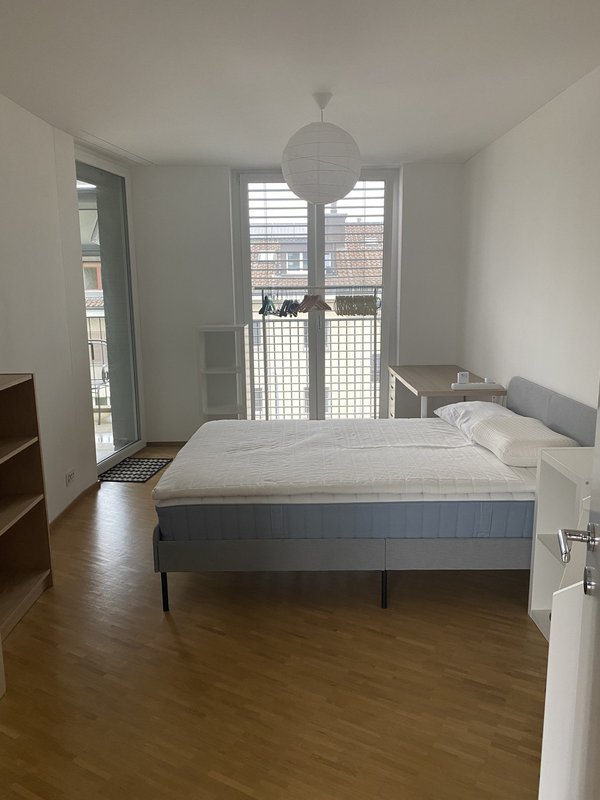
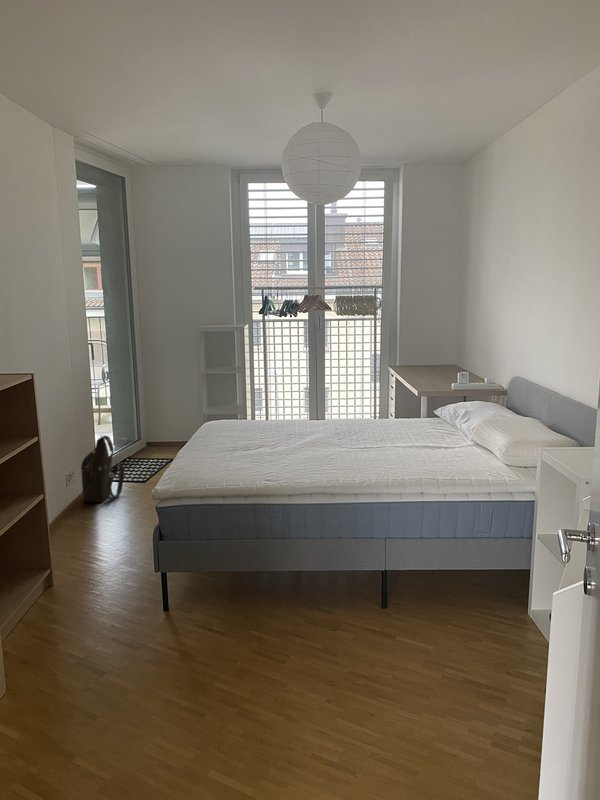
+ shoulder bag [80,434,125,503]
